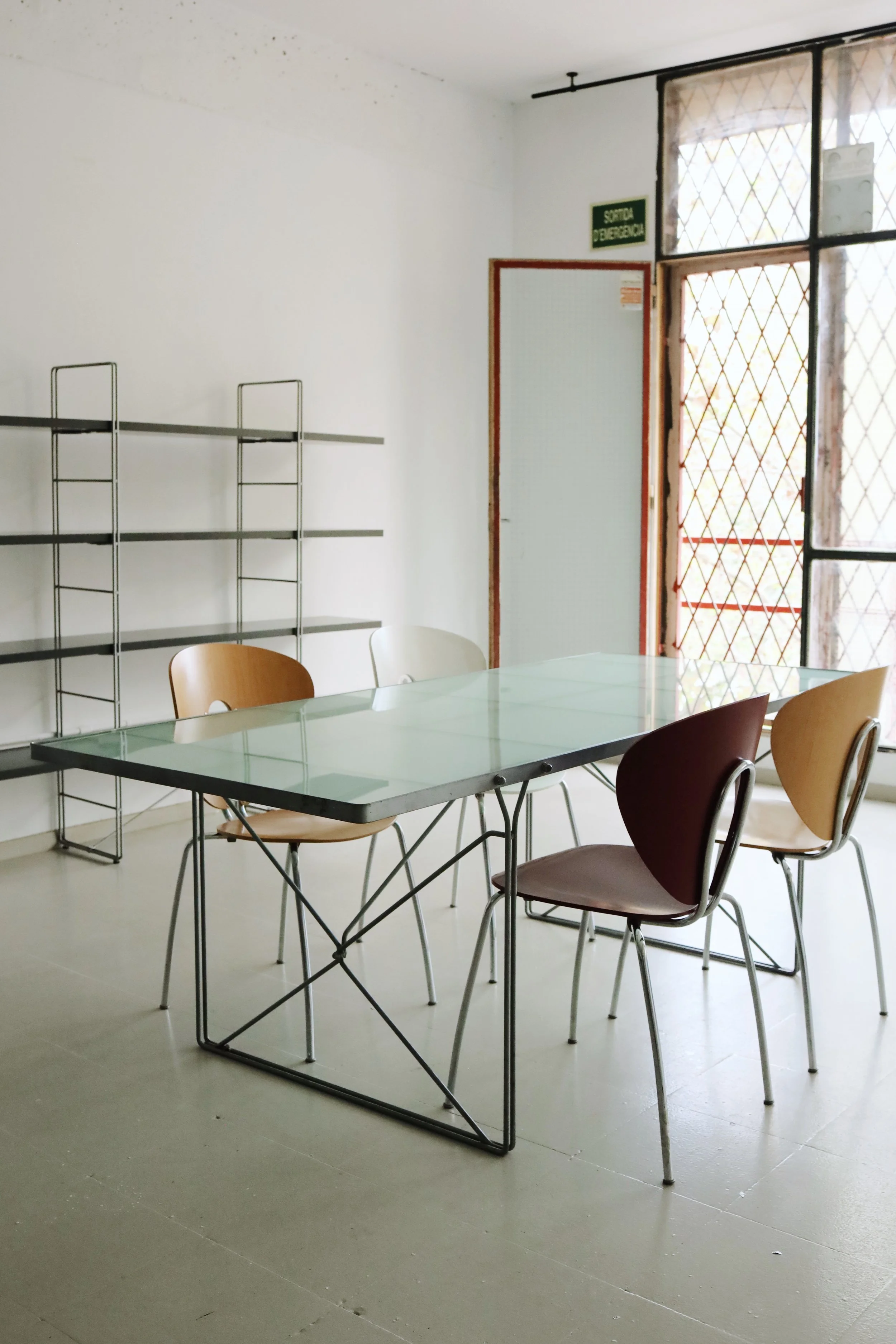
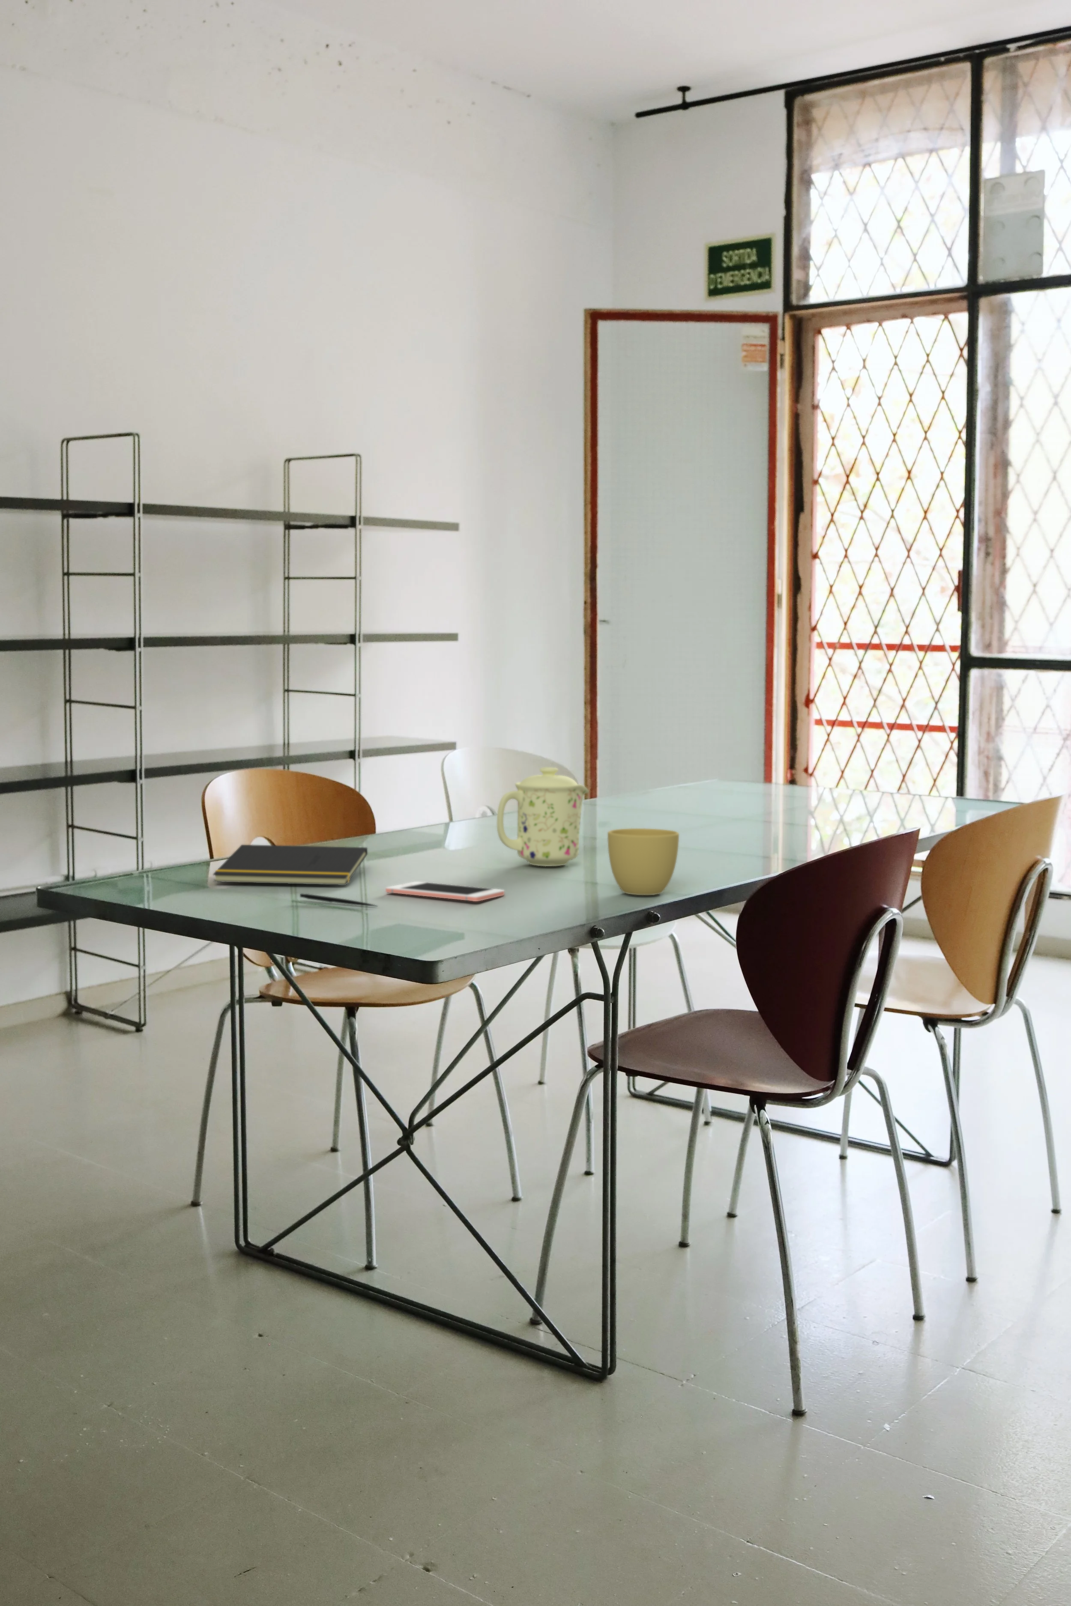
+ notepad [213,844,368,885]
+ pen [300,893,379,907]
+ cell phone [385,881,504,902]
+ mug [496,767,589,866]
+ cup [607,828,679,895]
